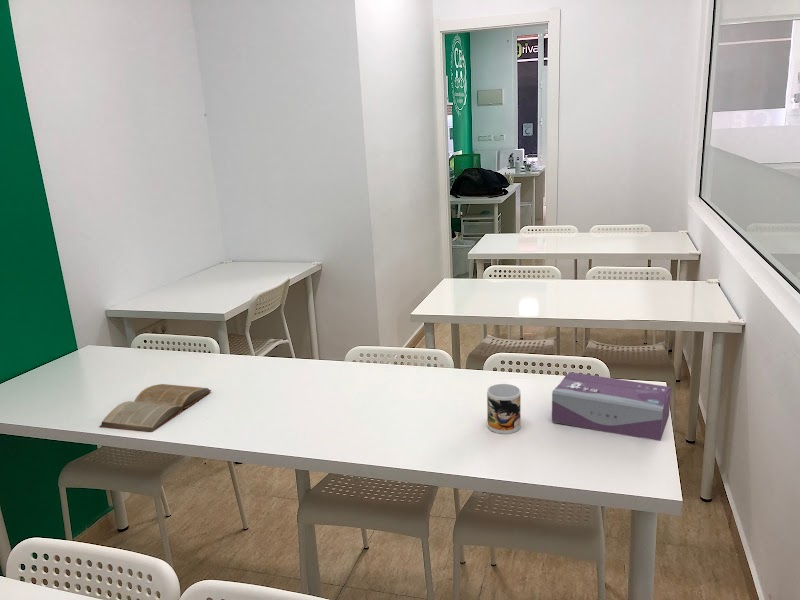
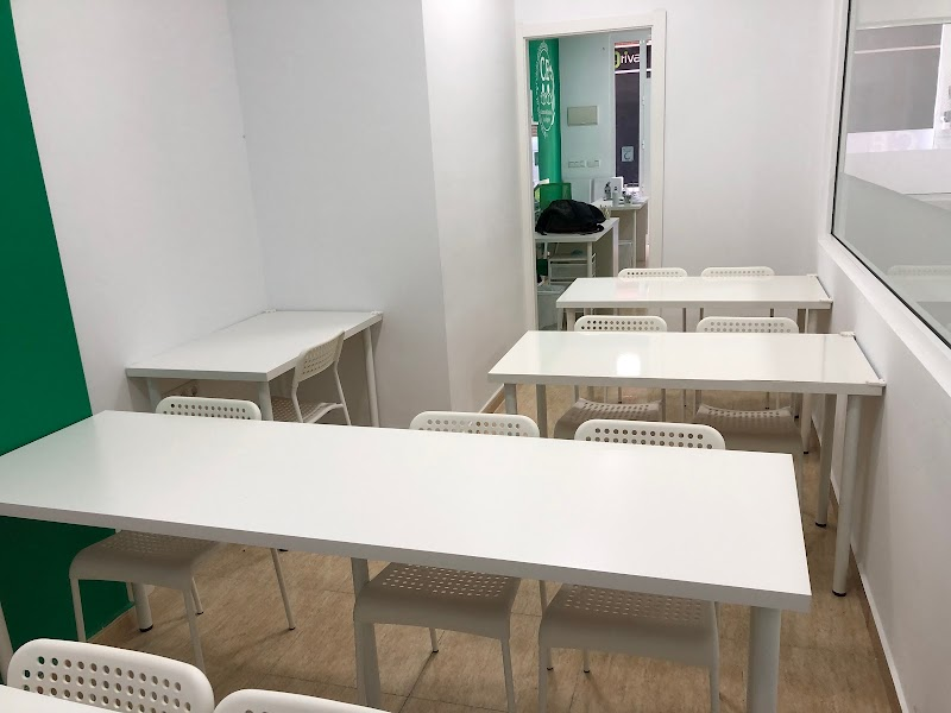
- mug [486,383,522,435]
- book [98,383,212,433]
- tissue box [551,371,672,442]
